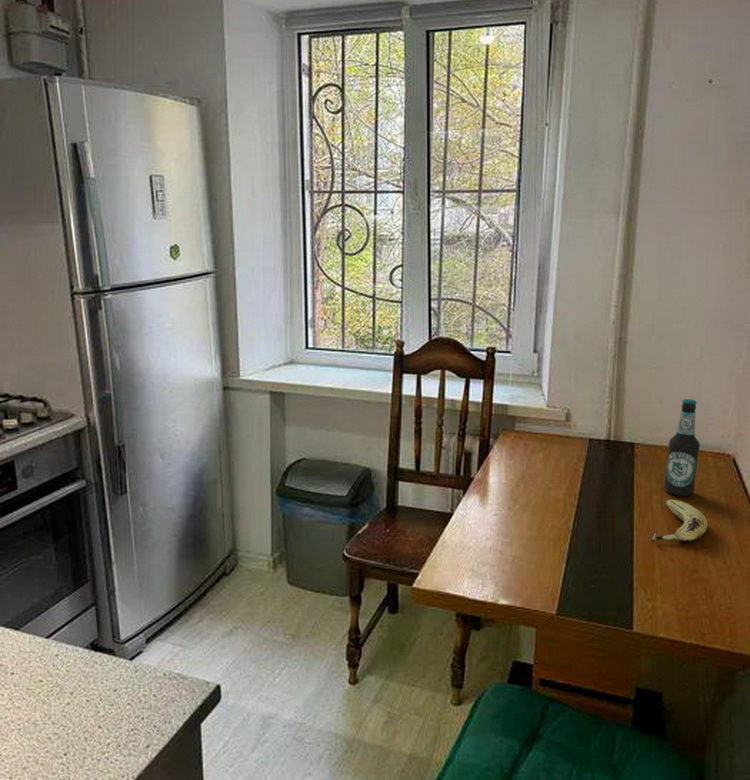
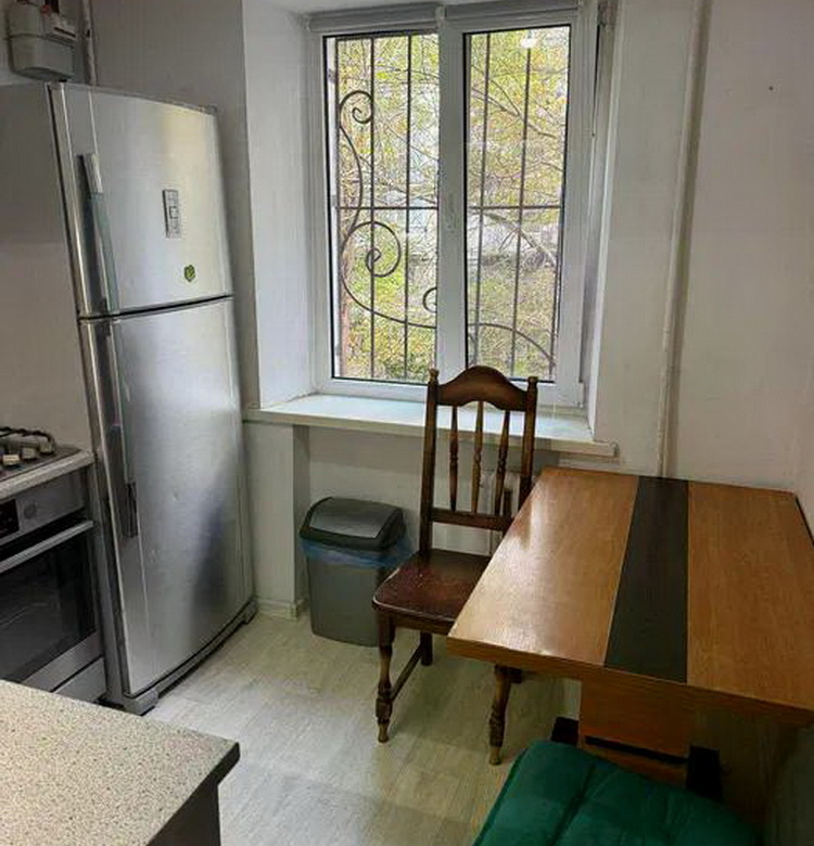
- fruit [651,498,709,543]
- bottle [663,398,701,497]
